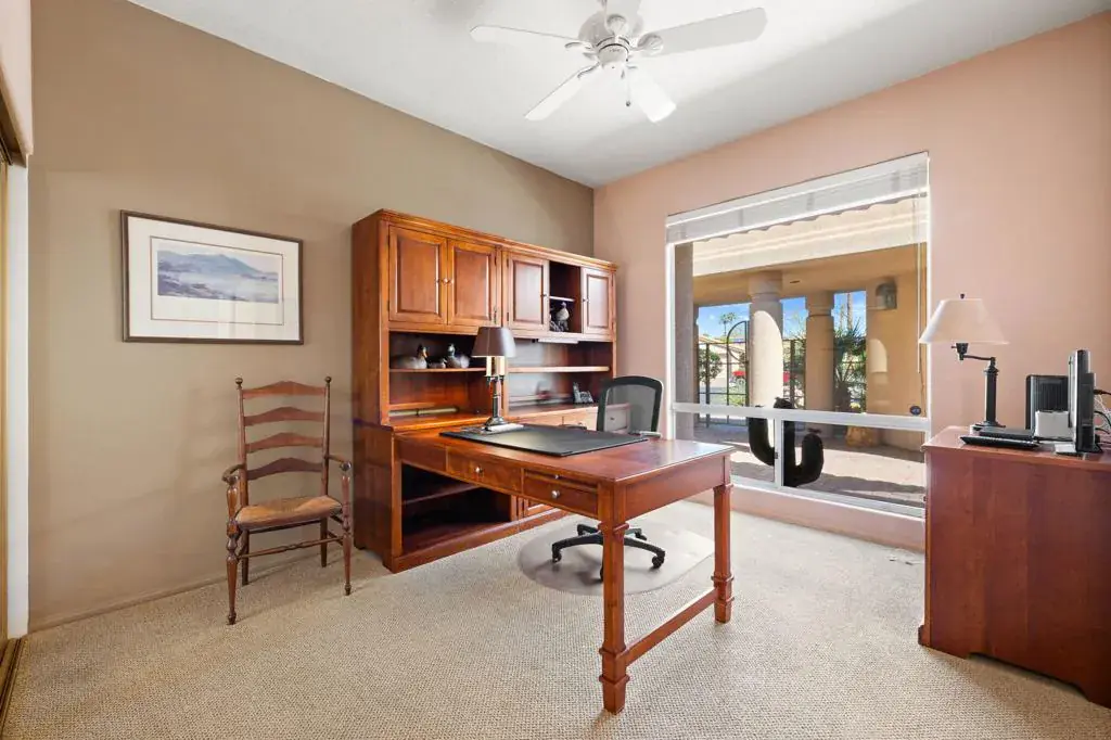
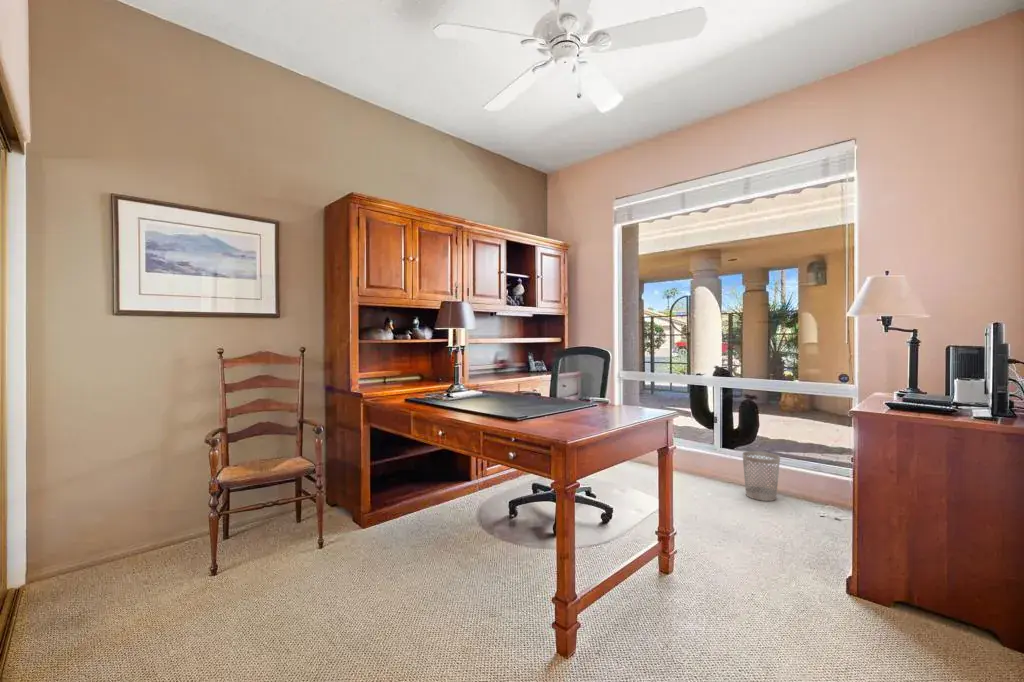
+ wastebasket [741,450,781,502]
